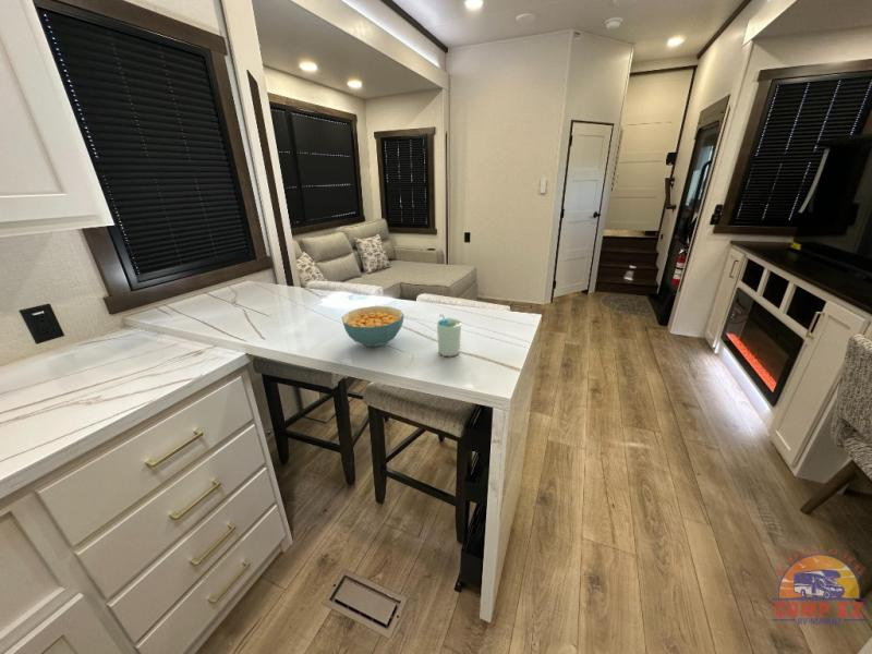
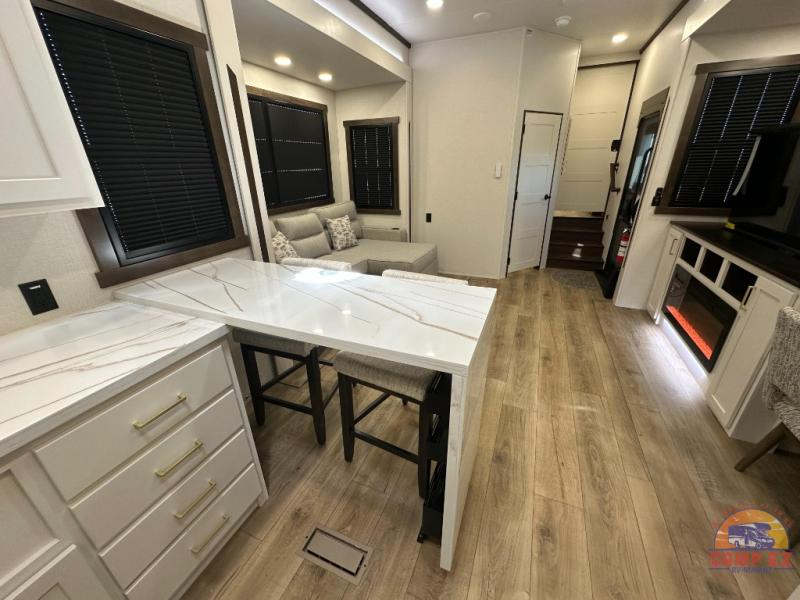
- cup [436,313,463,358]
- cereal bowl [341,305,404,348]
